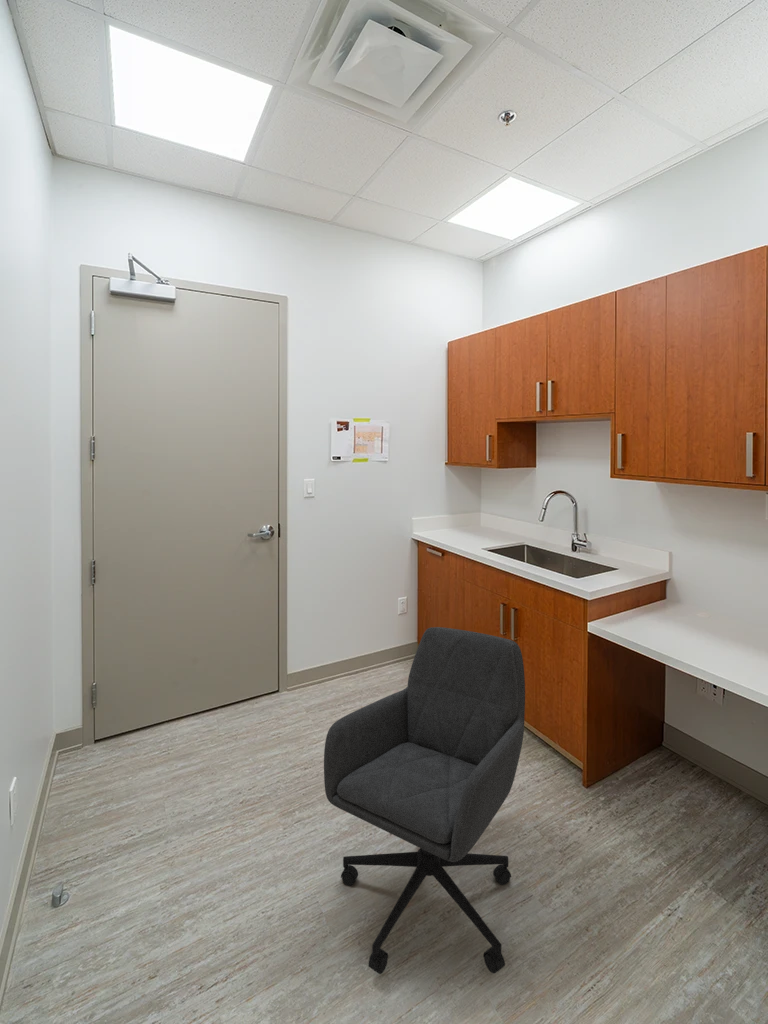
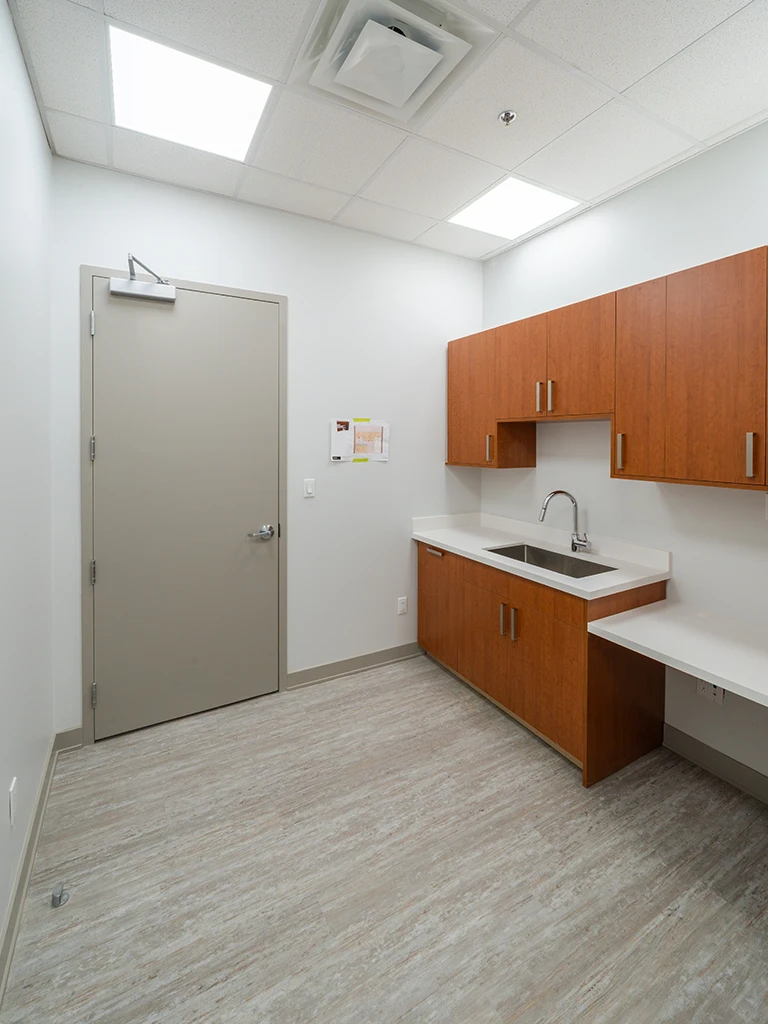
- office chair [323,626,526,975]
